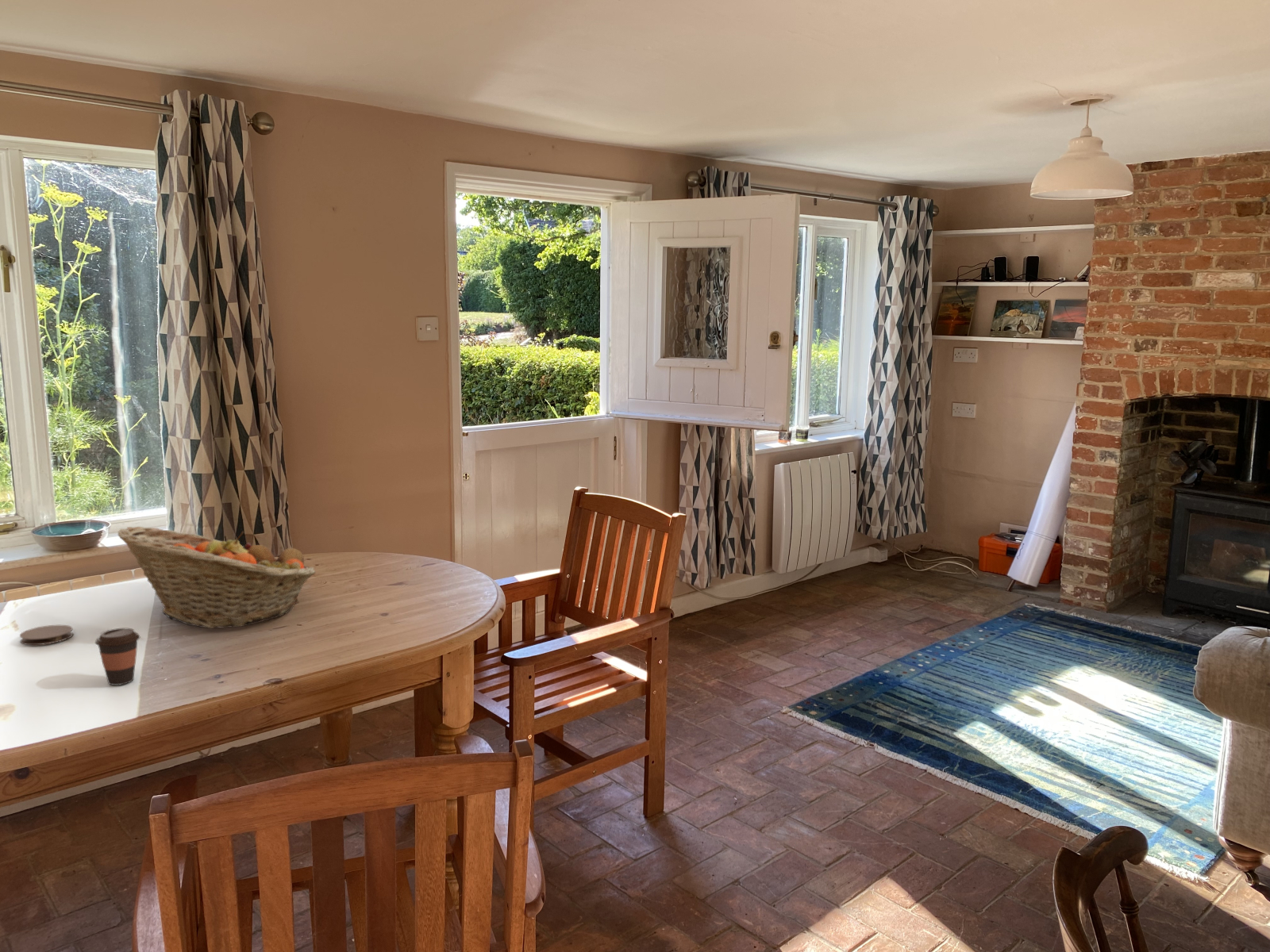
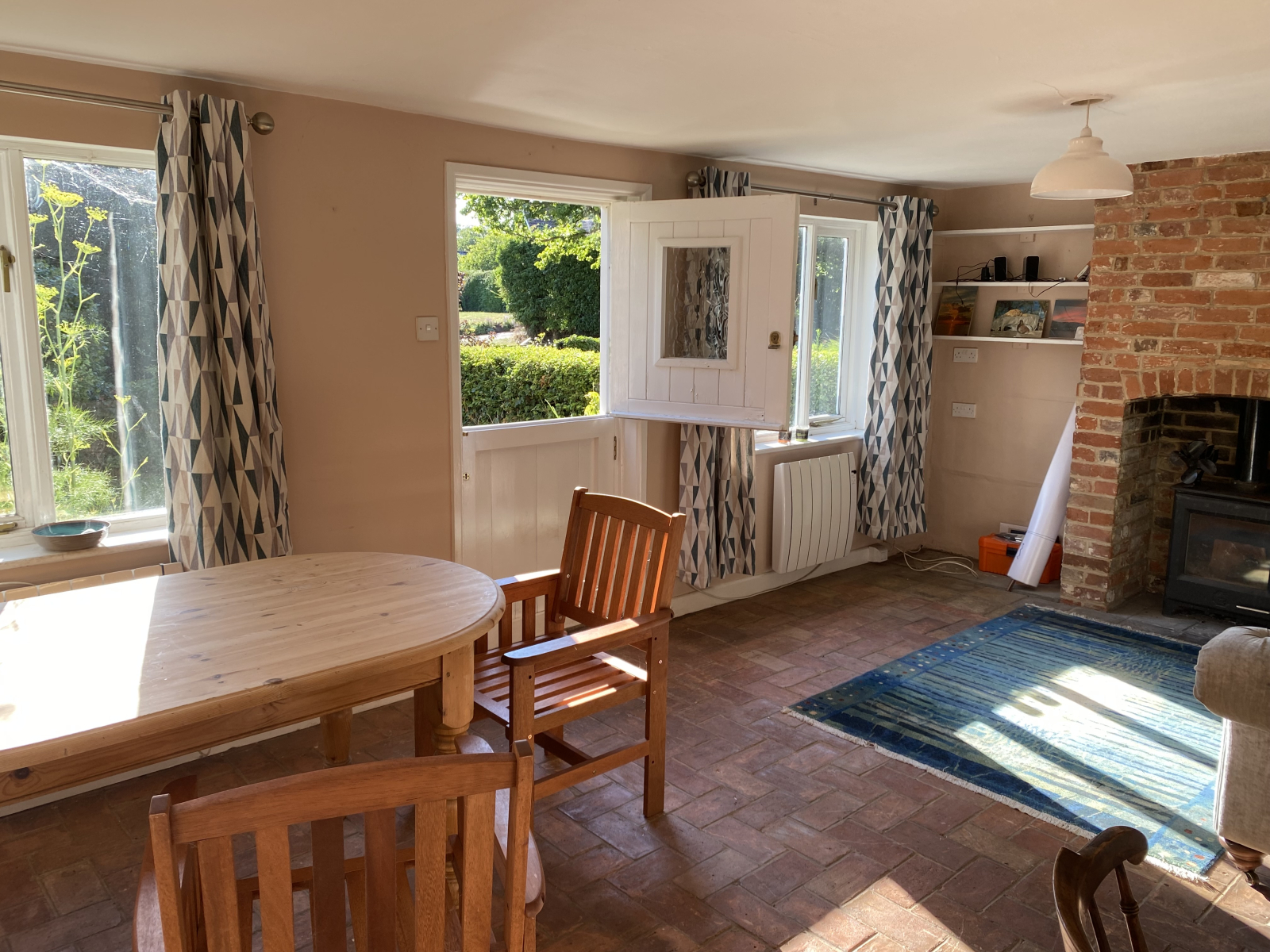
- coaster [19,624,74,646]
- coffee cup [94,628,140,686]
- fruit basket [117,526,317,629]
